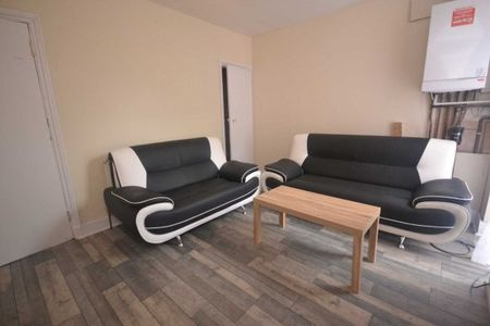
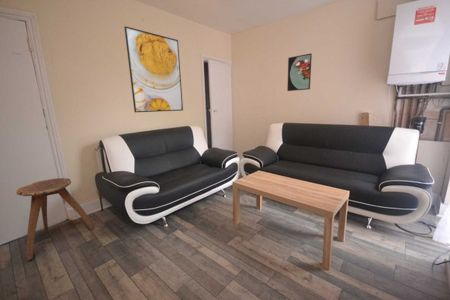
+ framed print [286,52,313,92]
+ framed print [123,25,184,113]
+ stool [15,177,95,262]
